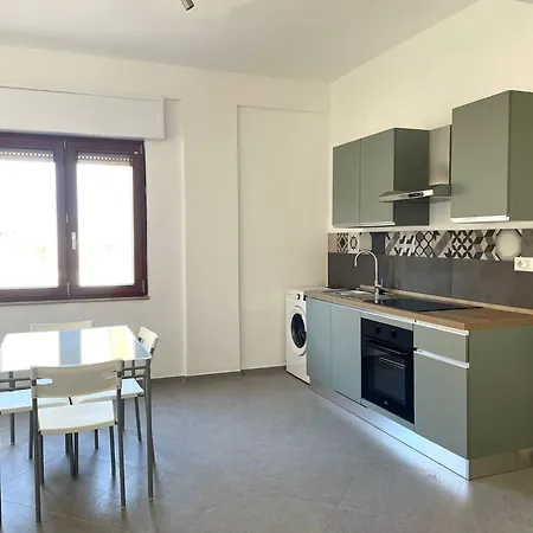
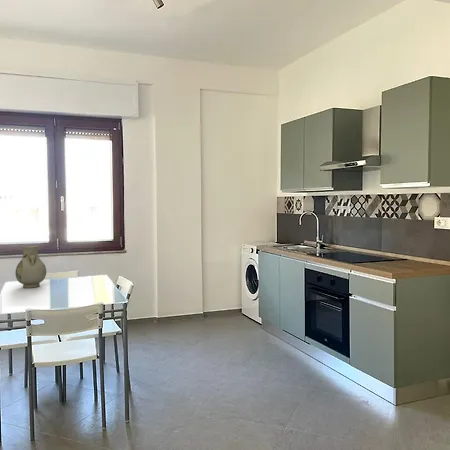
+ vase [14,245,47,289]
